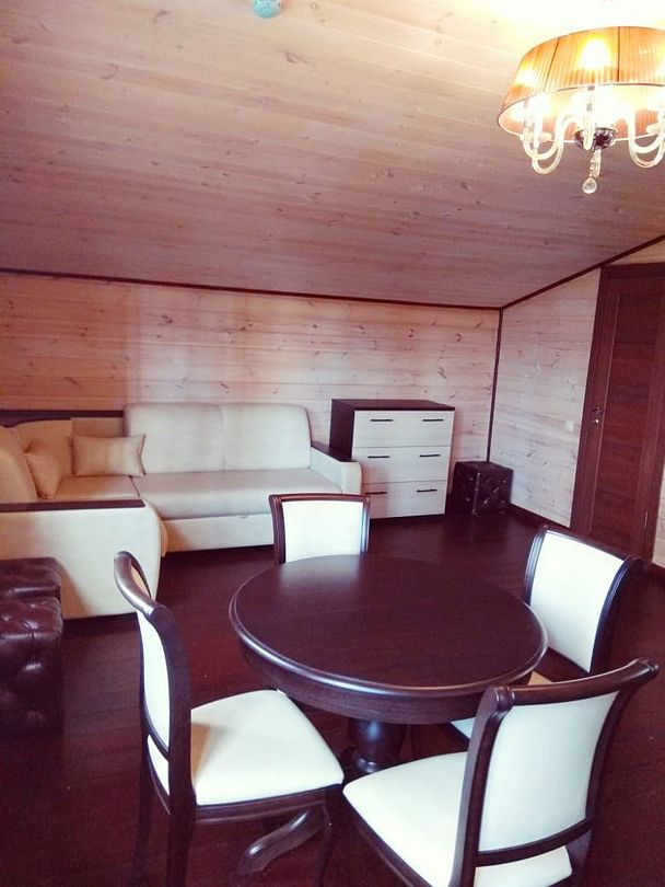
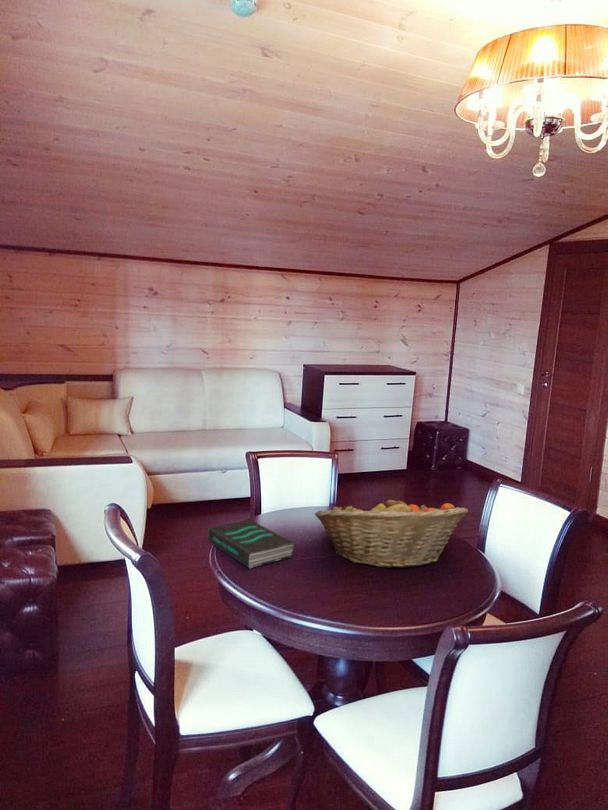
+ book [207,519,295,569]
+ fruit basket [314,494,469,569]
